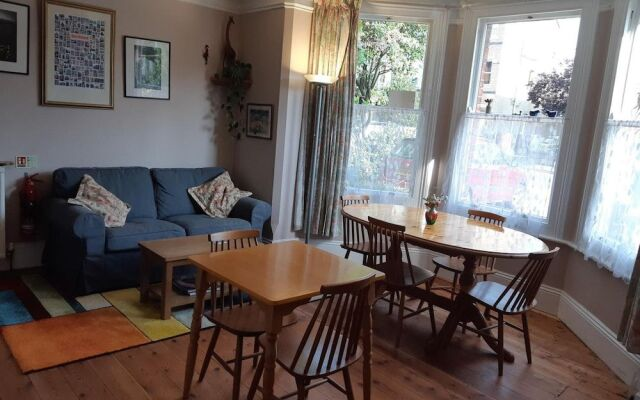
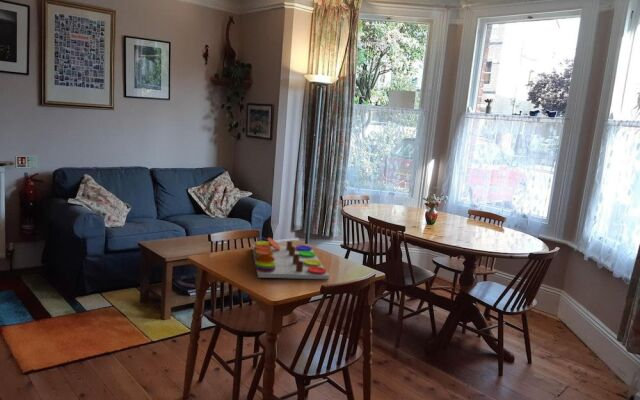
+ board game [252,237,330,280]
